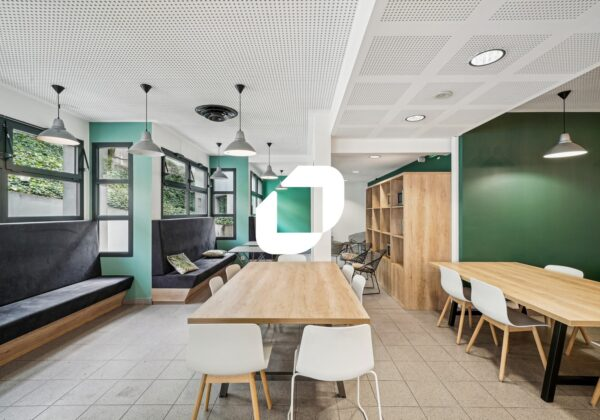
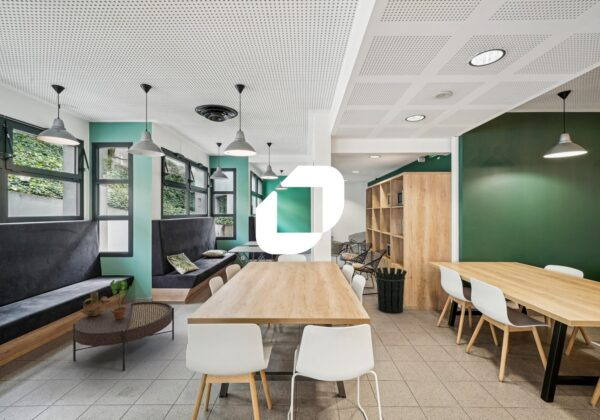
+ potted plant [109,279,132,319]
+ ceramic vessel [80,291,112,316]
+ coffee table [72,301,175,372]
+ waste bin [373,266,408,315]
